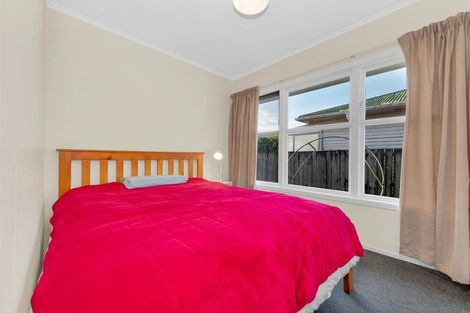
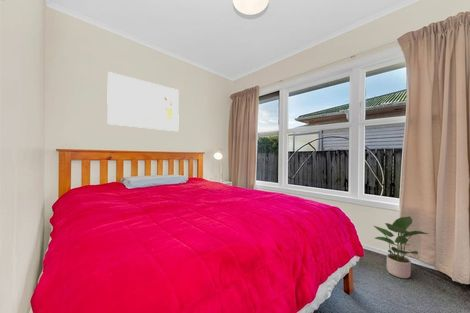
+ potted plant [373,215,429,279]
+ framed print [106,71,180,132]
